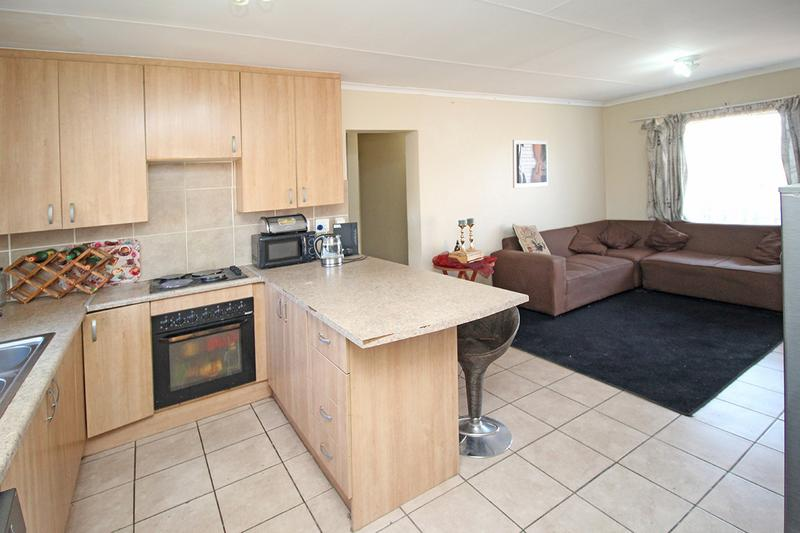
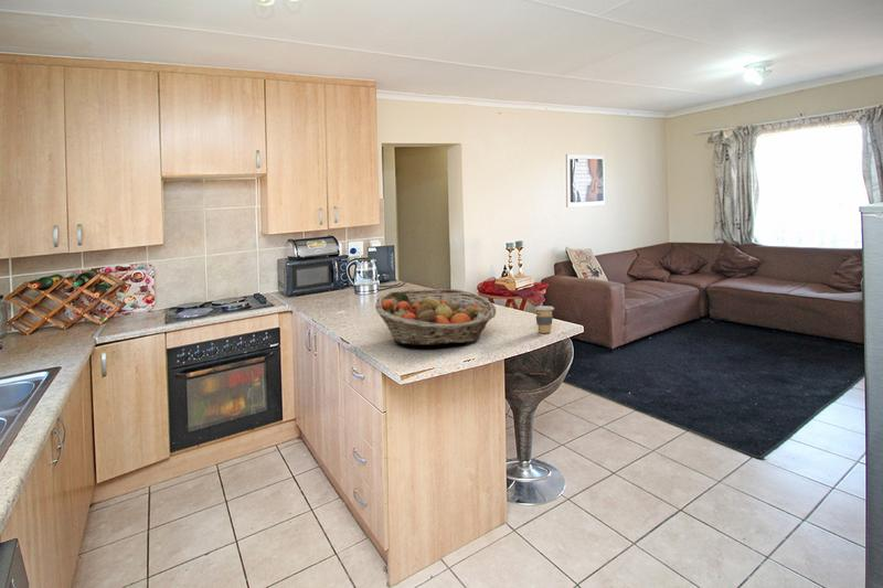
+ fruit basket [374,288,497,346]
+ coffee cup [533,304,555,334]
